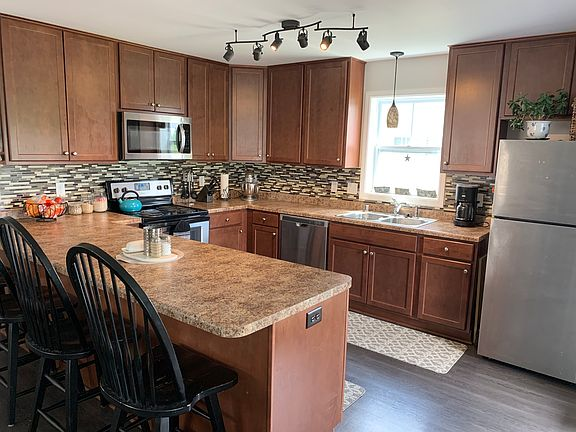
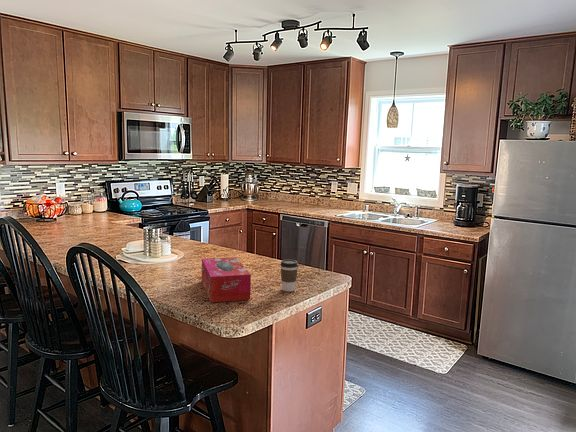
+ coffee cup [279,259,299,292]
+ tissue box [201,256,252,303]
